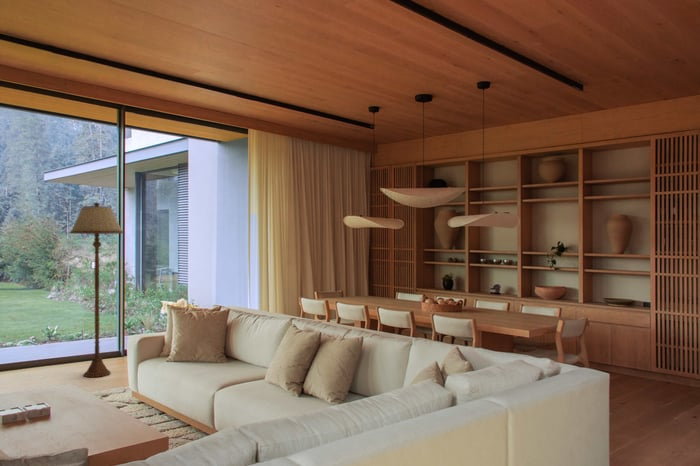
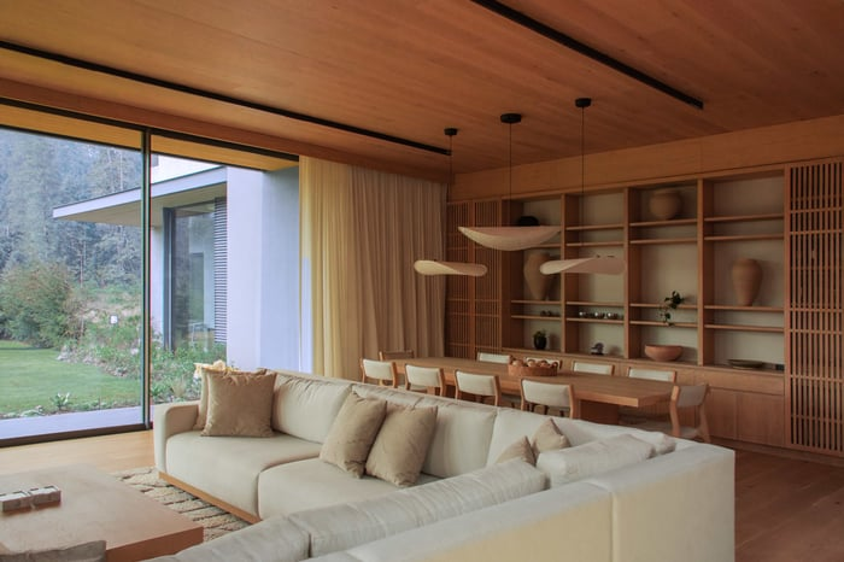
- floor lamp [69,202,124,378]
